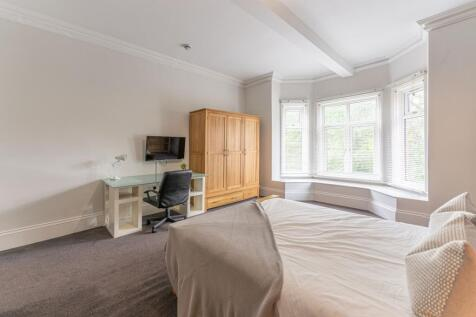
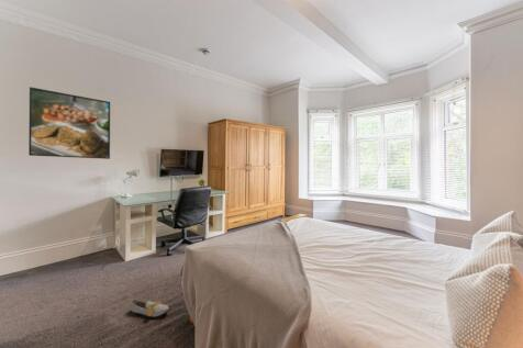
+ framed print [27,87,111,160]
+ shoe [130,299,170,319]
